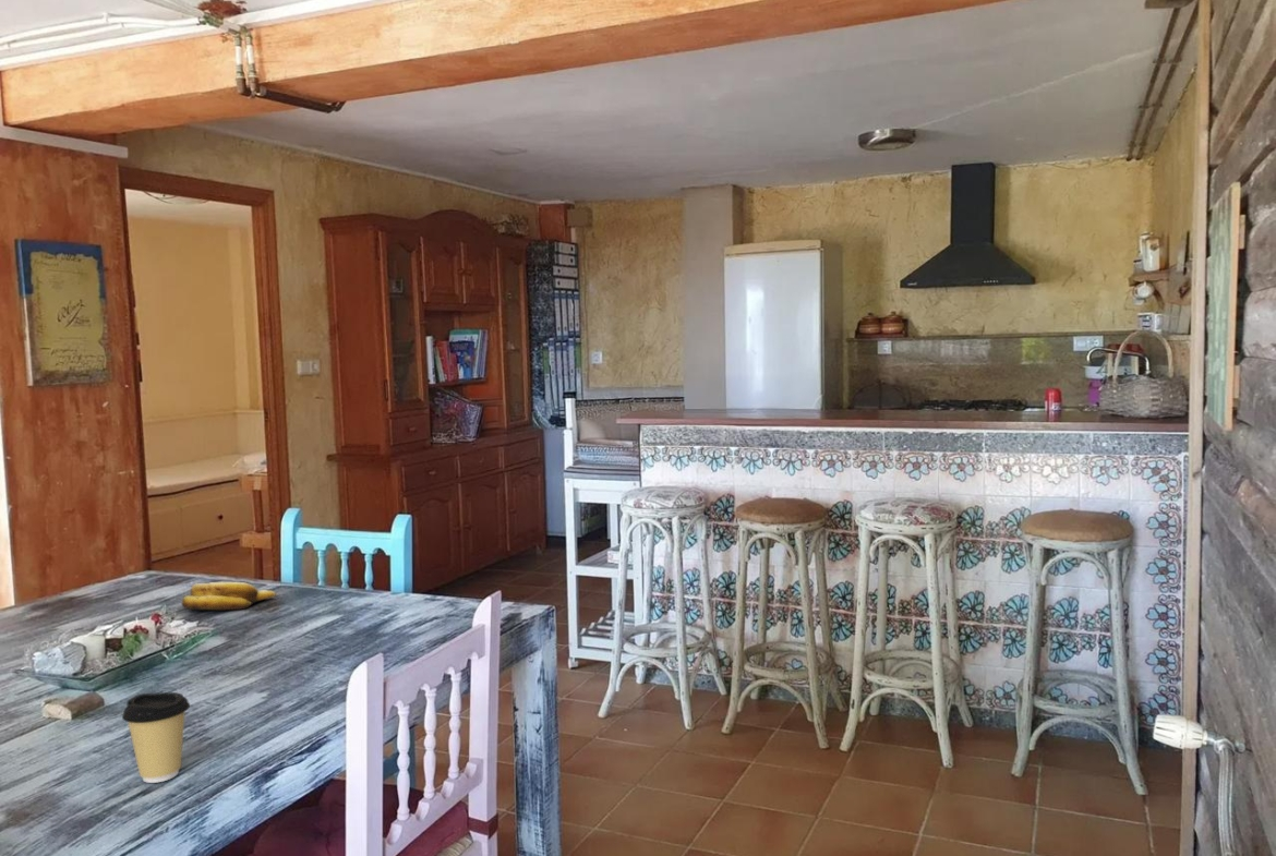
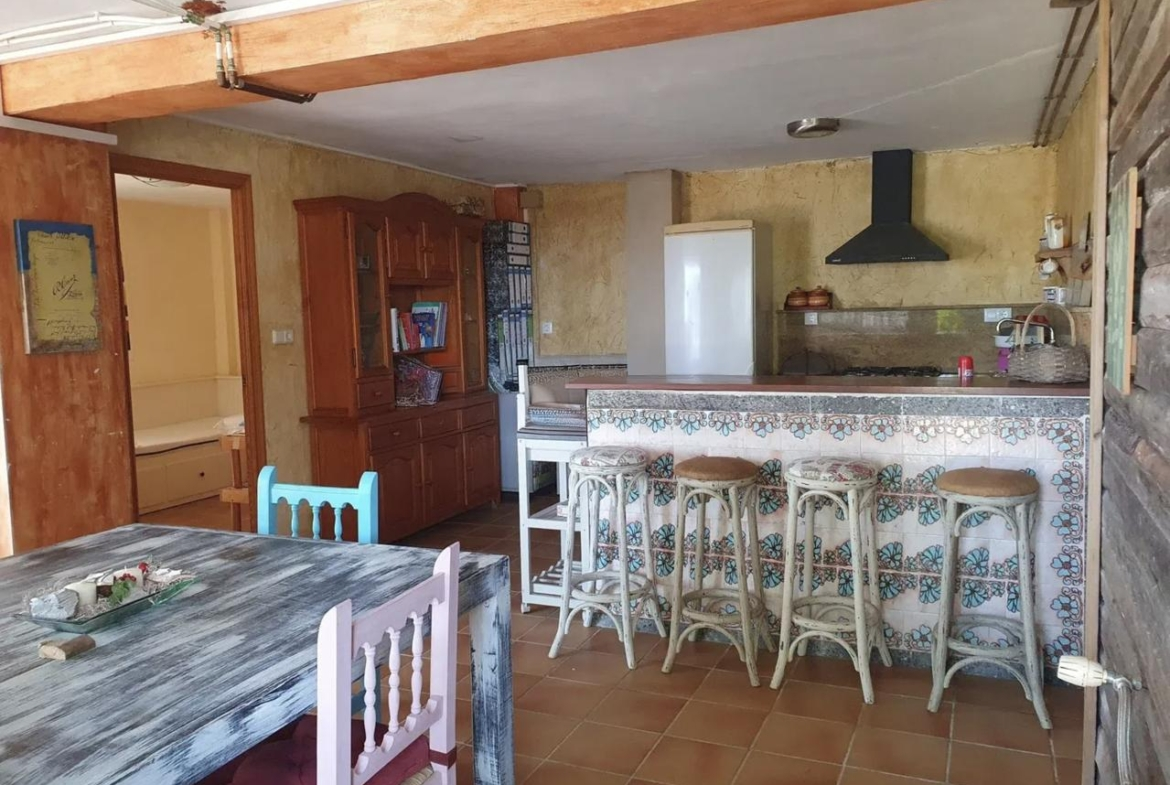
- coffee cup [121,691,191,784]
- banana [181,581,277,611]
